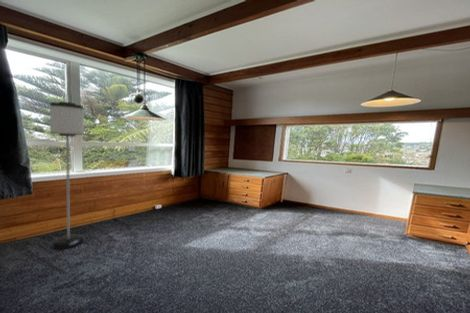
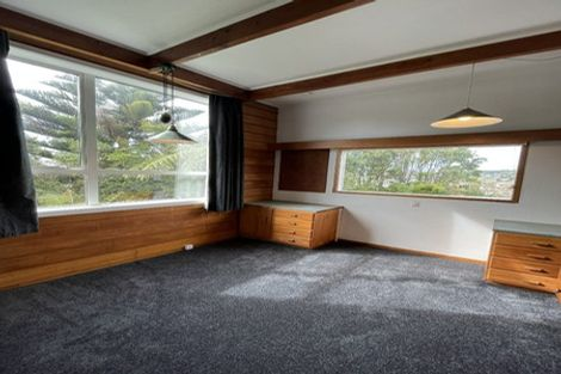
- floor lamp [48,101,86,250]
